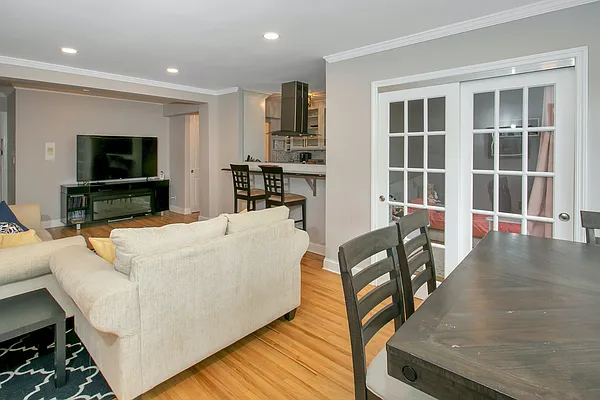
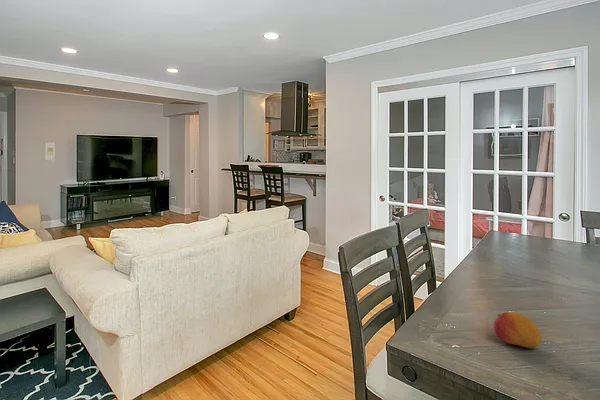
+ fruit [493,311,542,349]
